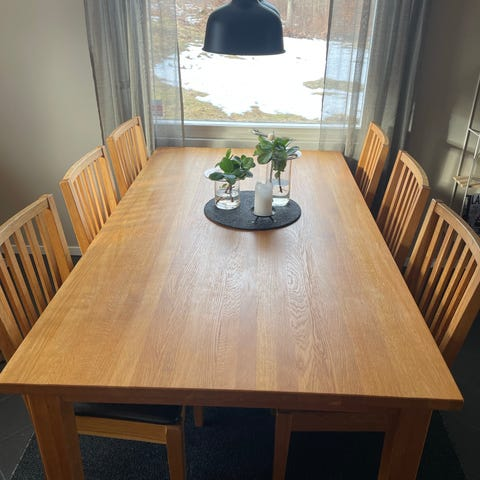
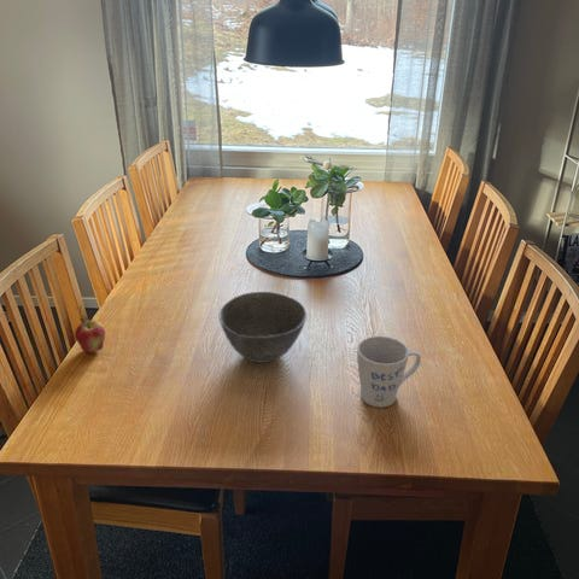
+ mug [356,334,422,409]
+ bowl [218,291,308,364]
+ fruit [74,316,106,355]
